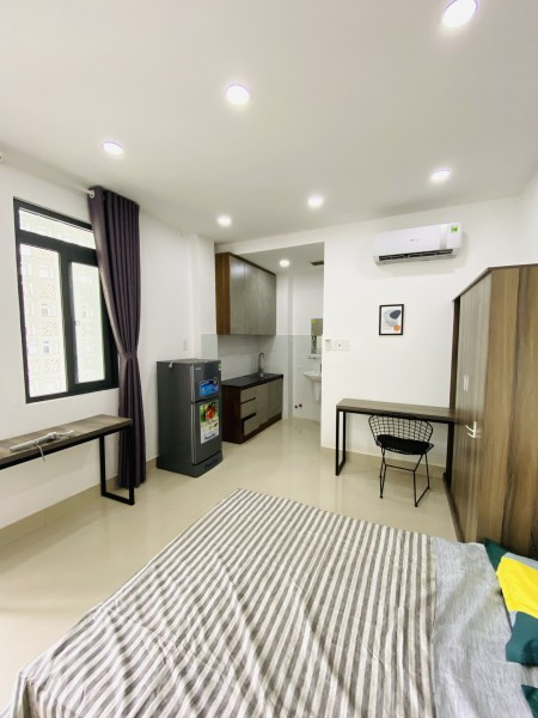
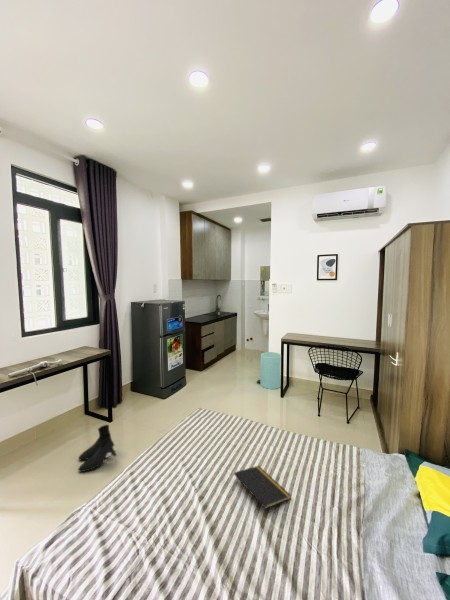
+ boots [77,424,117,473]
+ notepad [233,465,292,518]
+ trash can [256,351,282,390]
